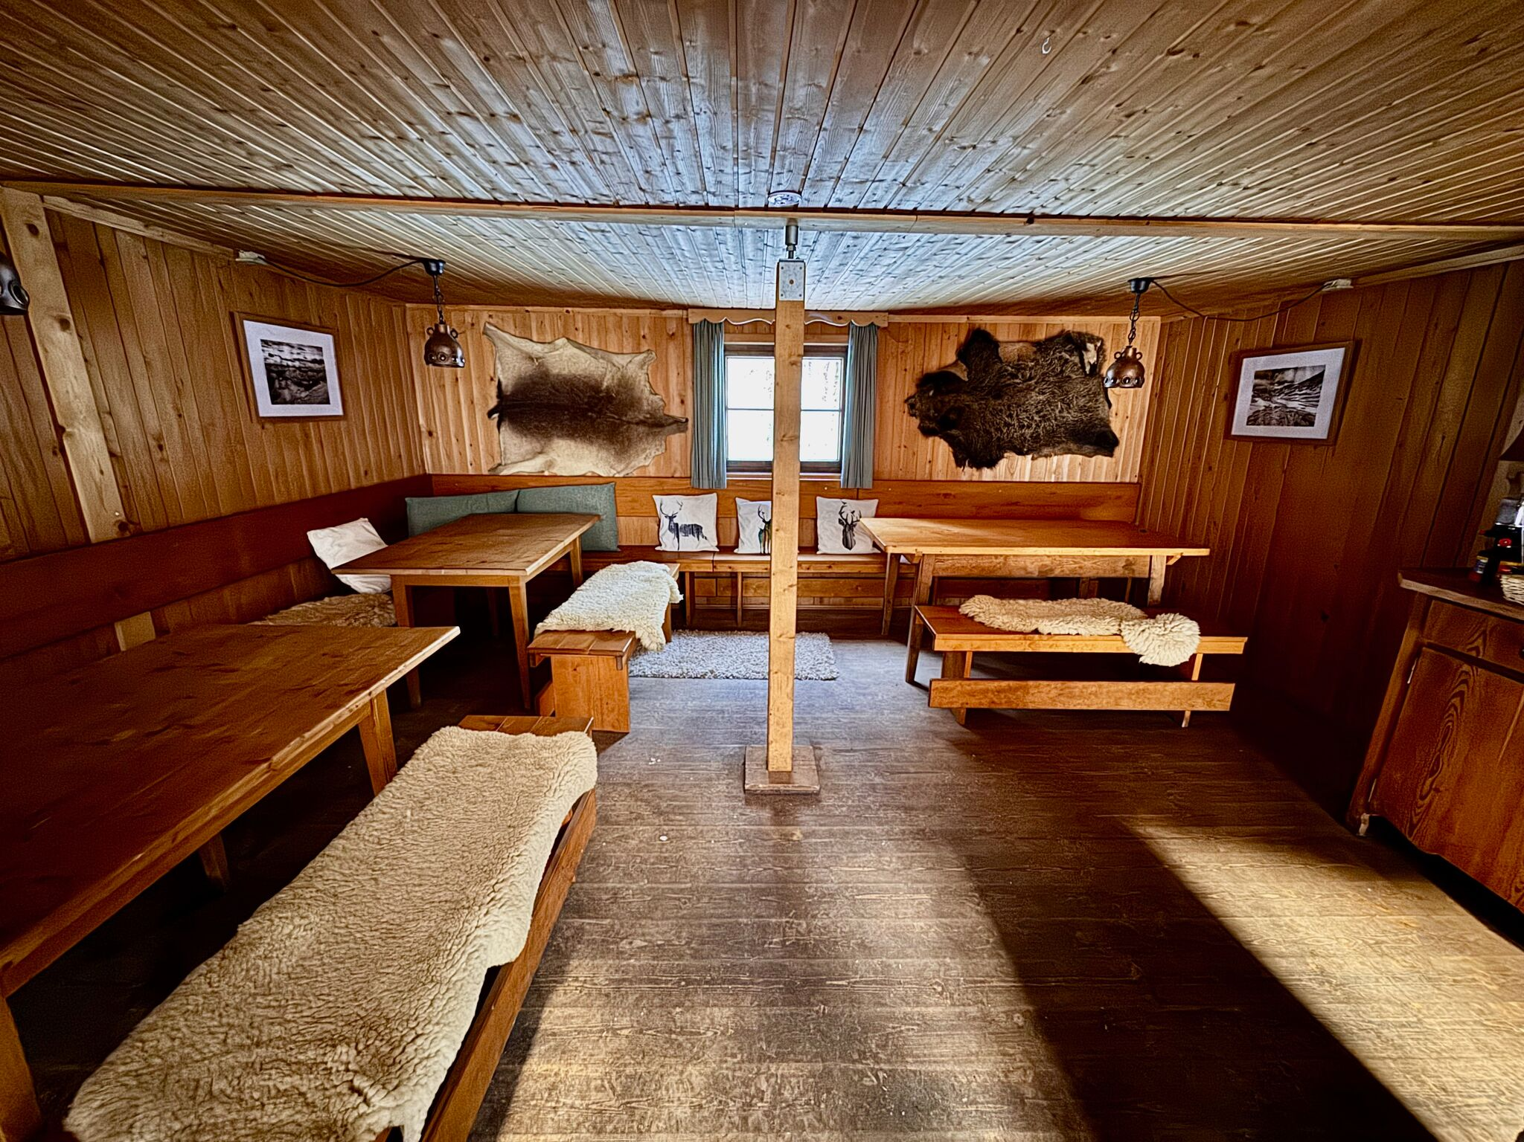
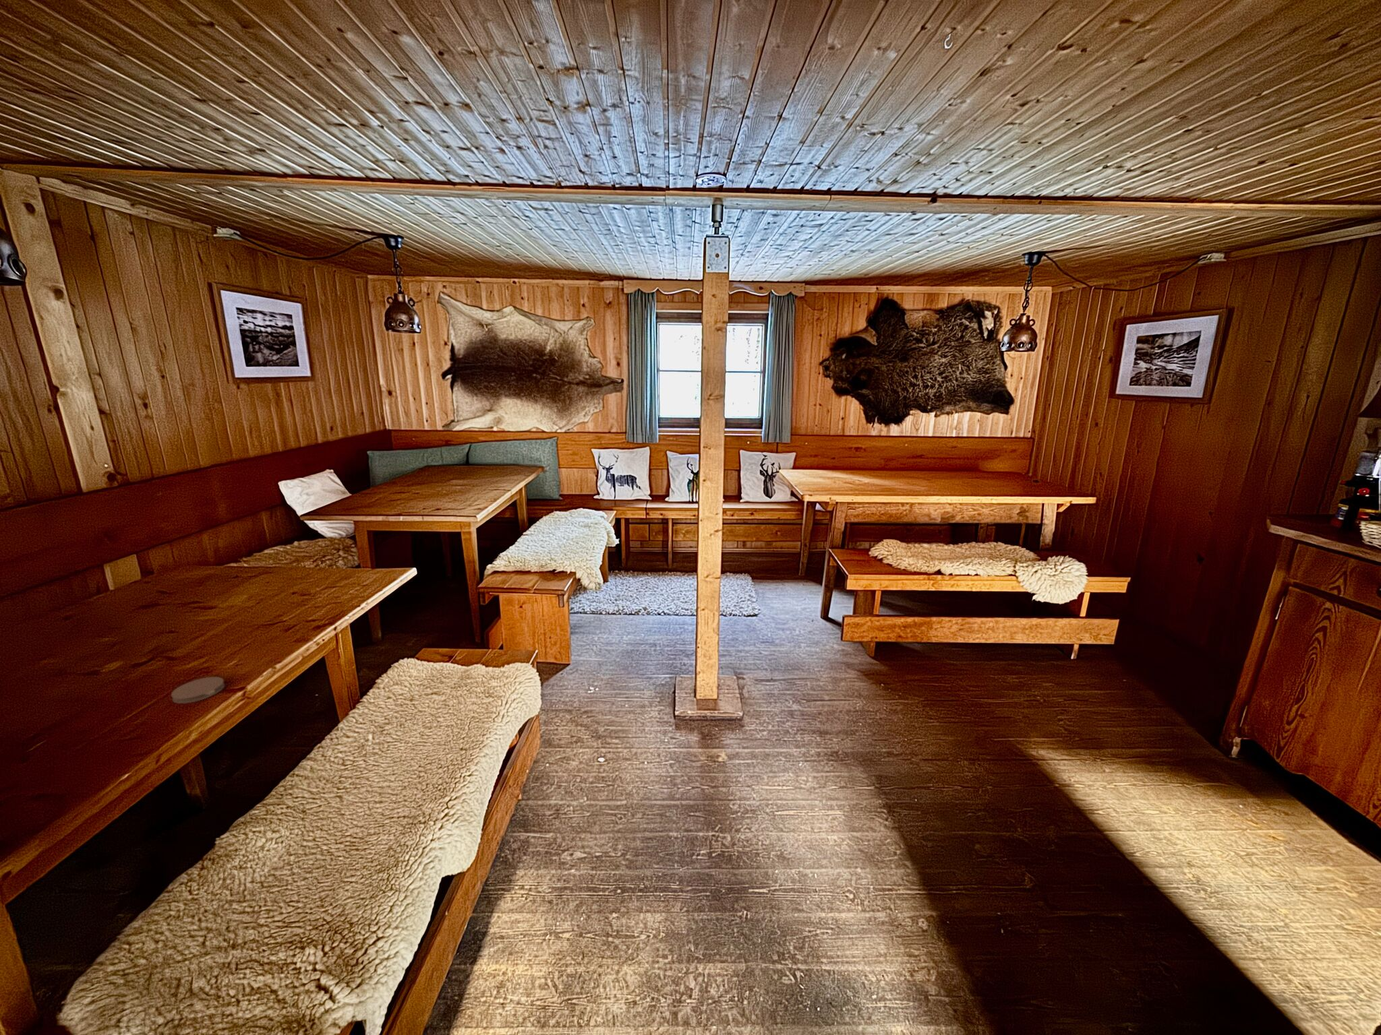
+ coaster [171,676,225,704]
